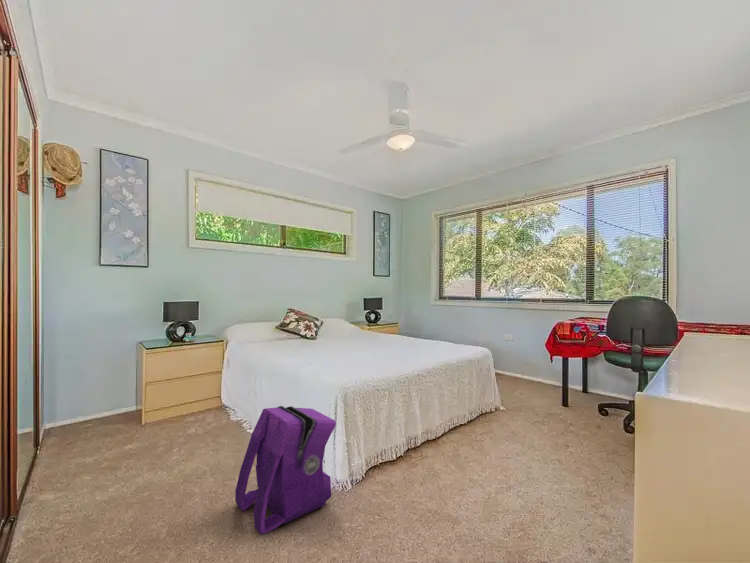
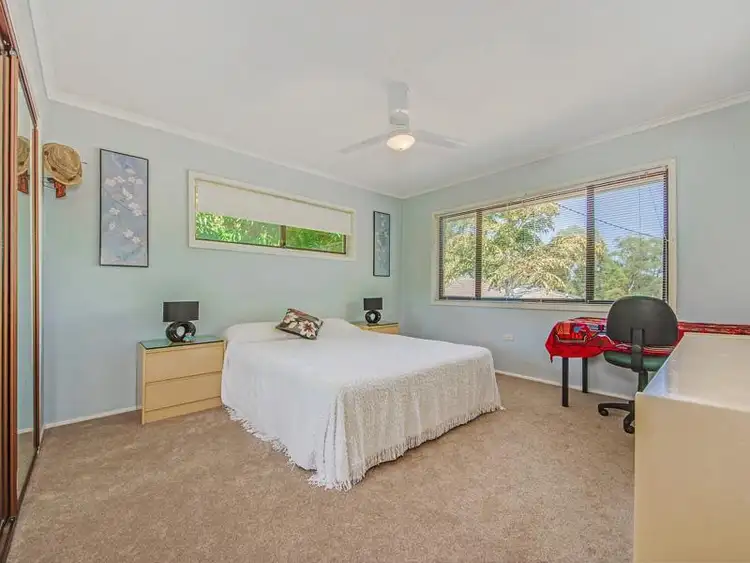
- backpack [234,405,337,536]
